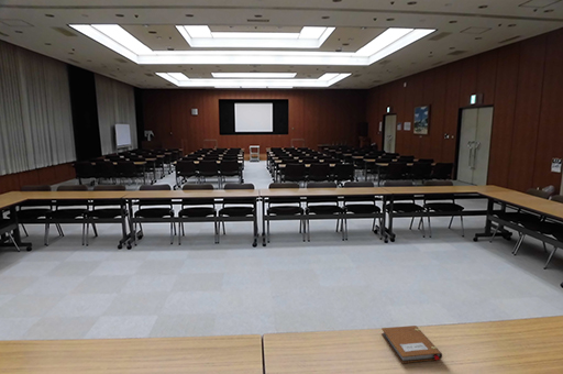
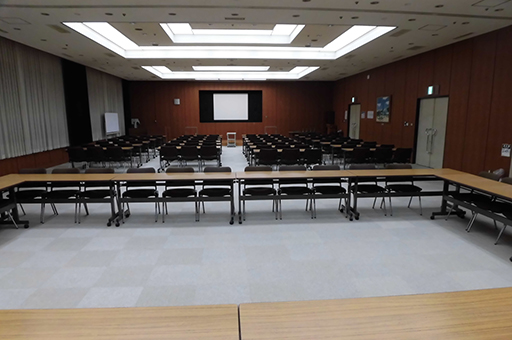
- notebook [380,324,443,364]
